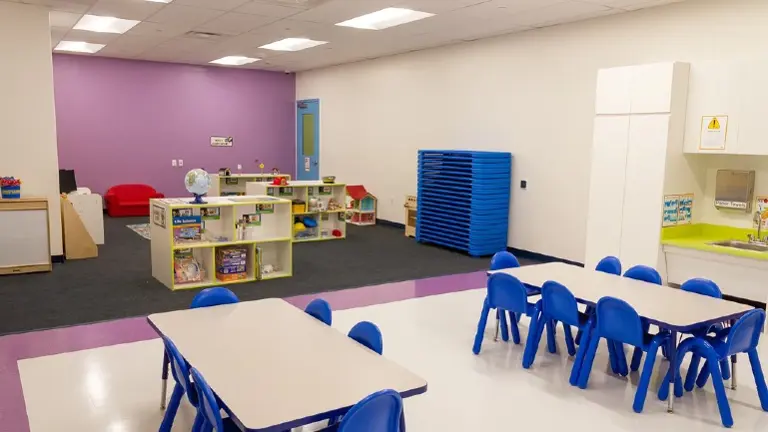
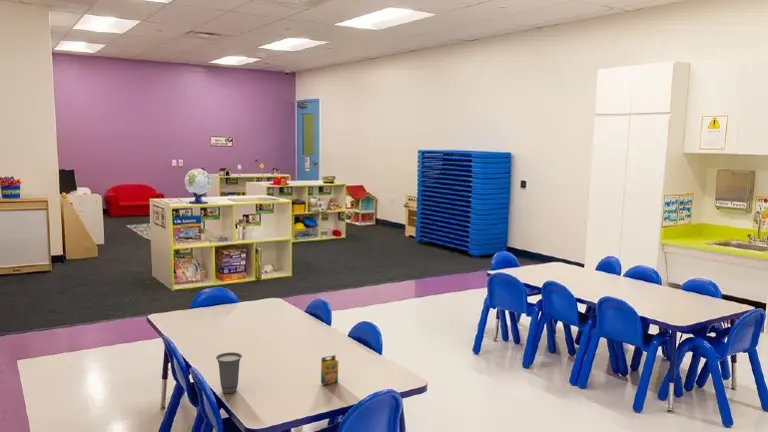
+ cup [215,351,243,394]
+ crayon box [320,354,339,386]
